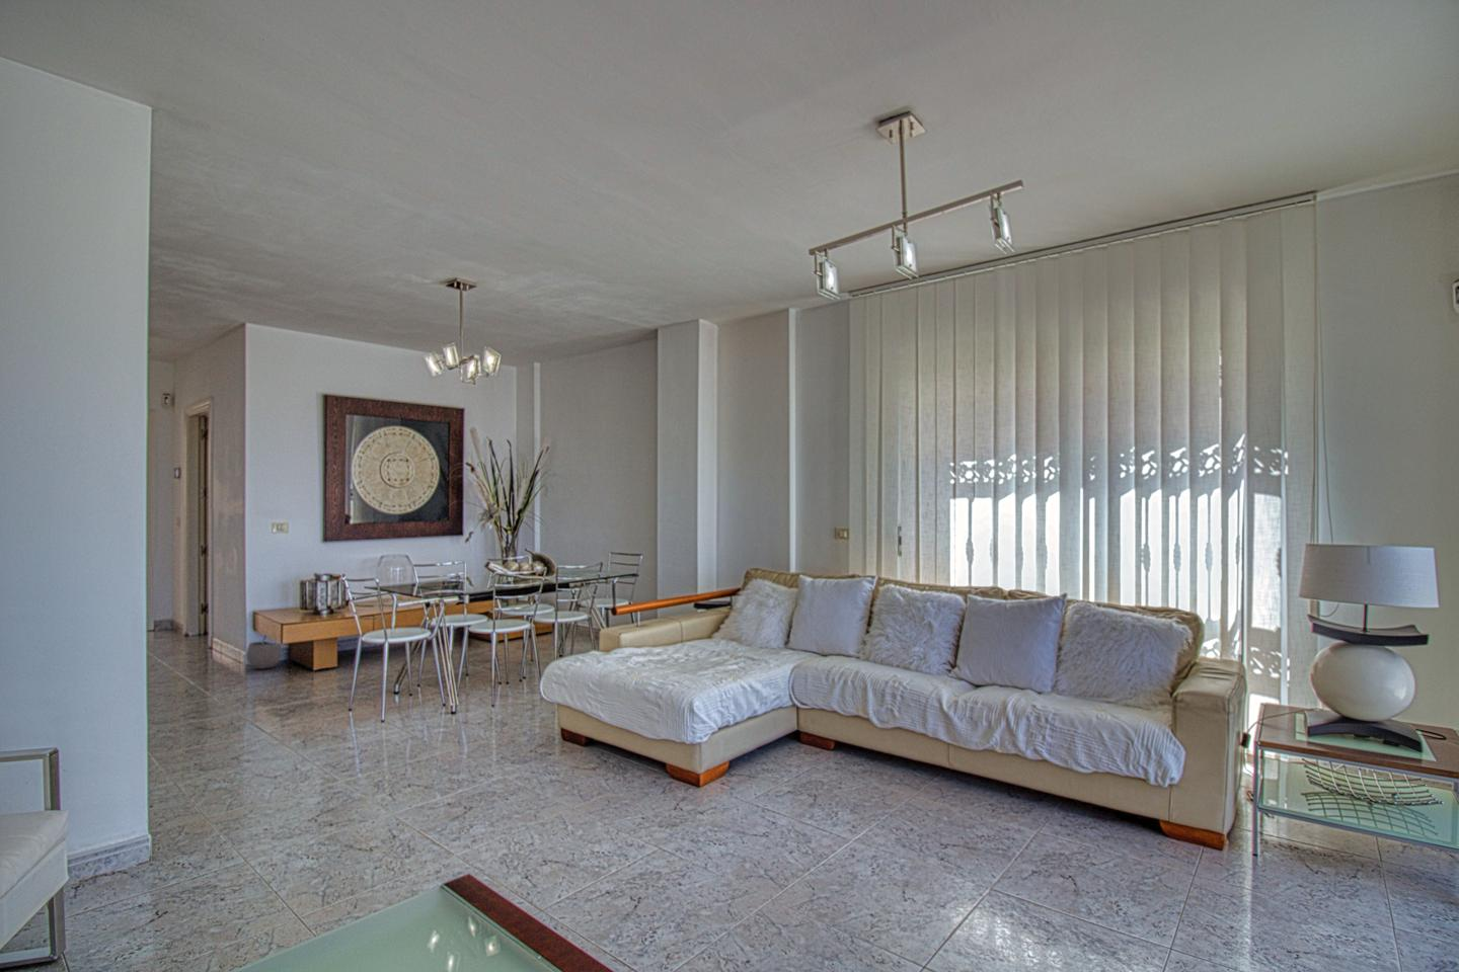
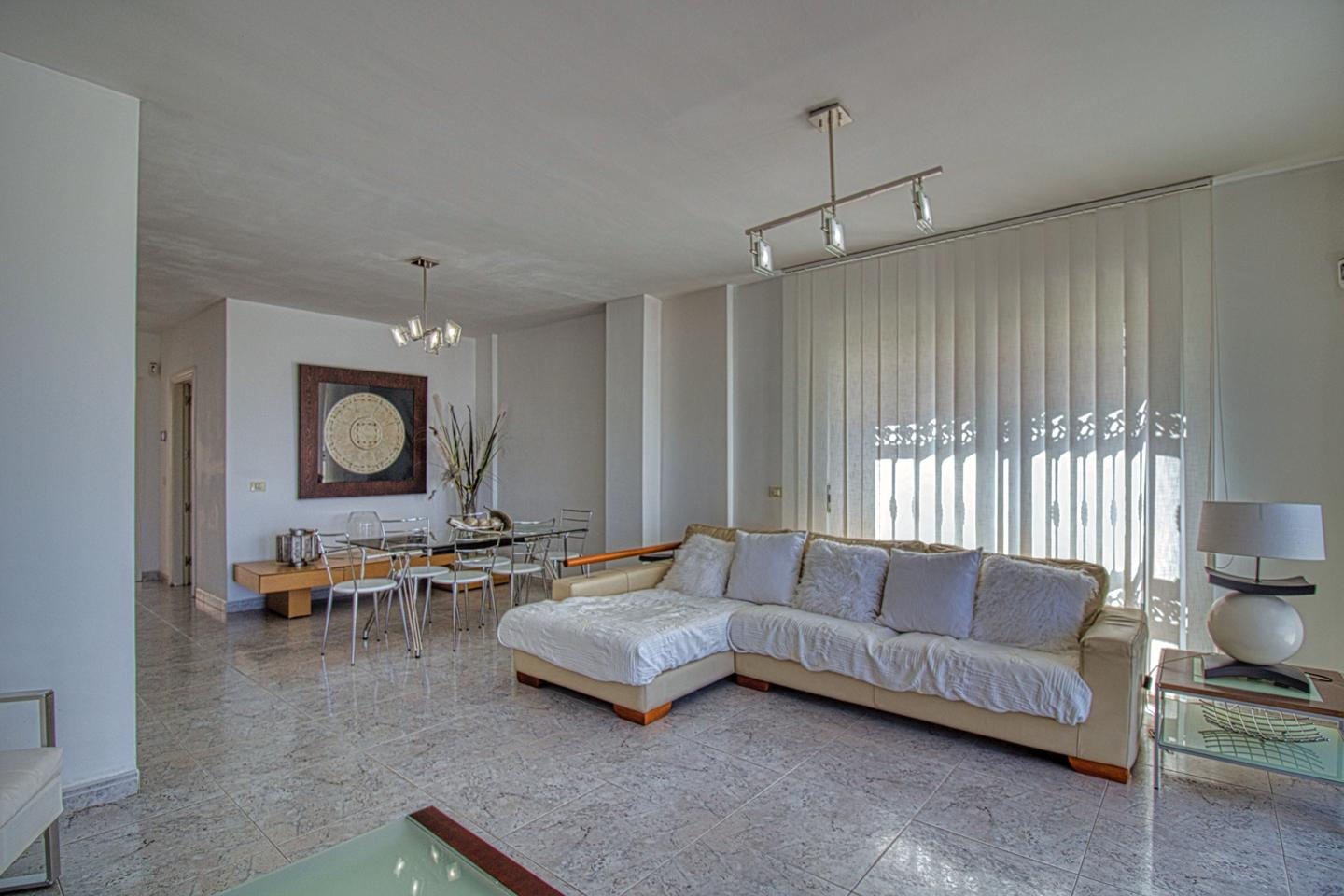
- plant pot [245,636,282,670]
